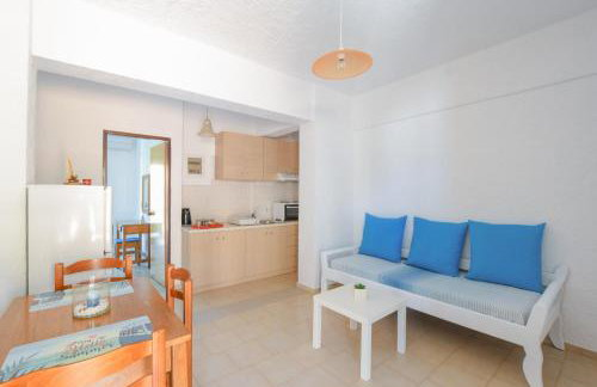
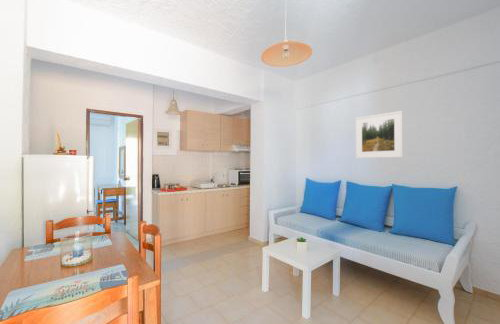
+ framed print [355,110,404,159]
